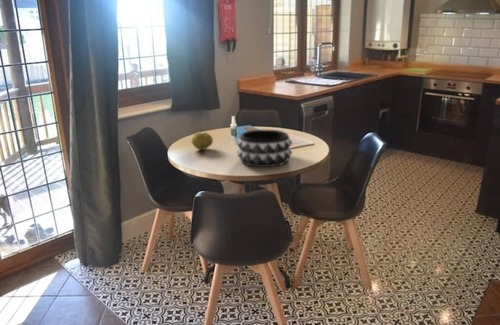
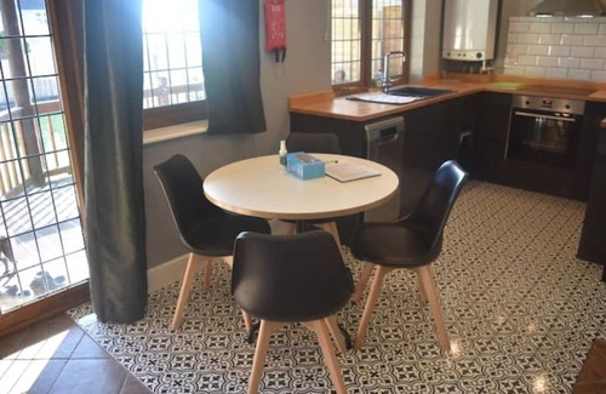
- fruit [191,131,214,151]
- decorative bowl [235,129,294,168]
